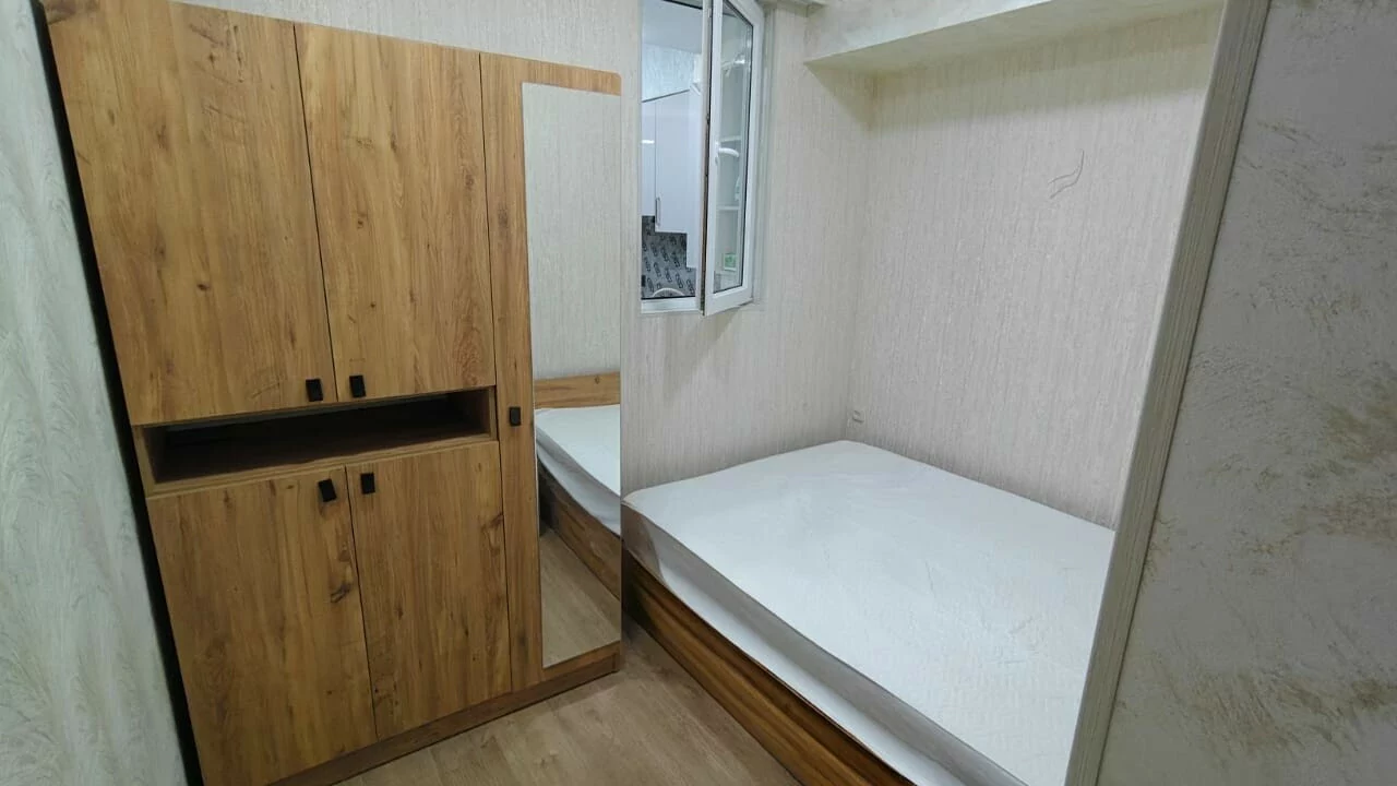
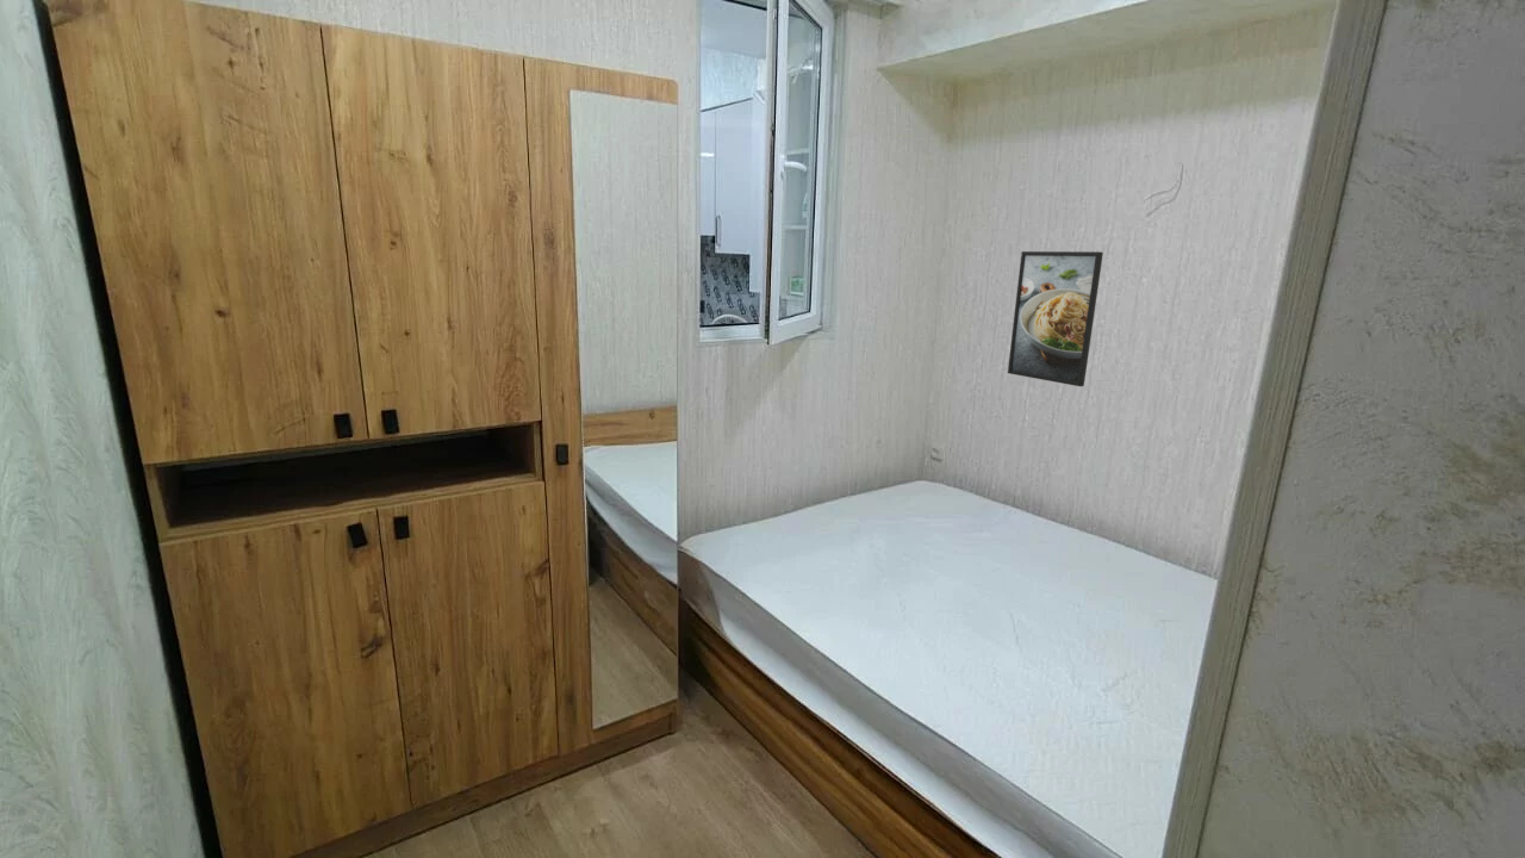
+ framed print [1007,250,1104,387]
